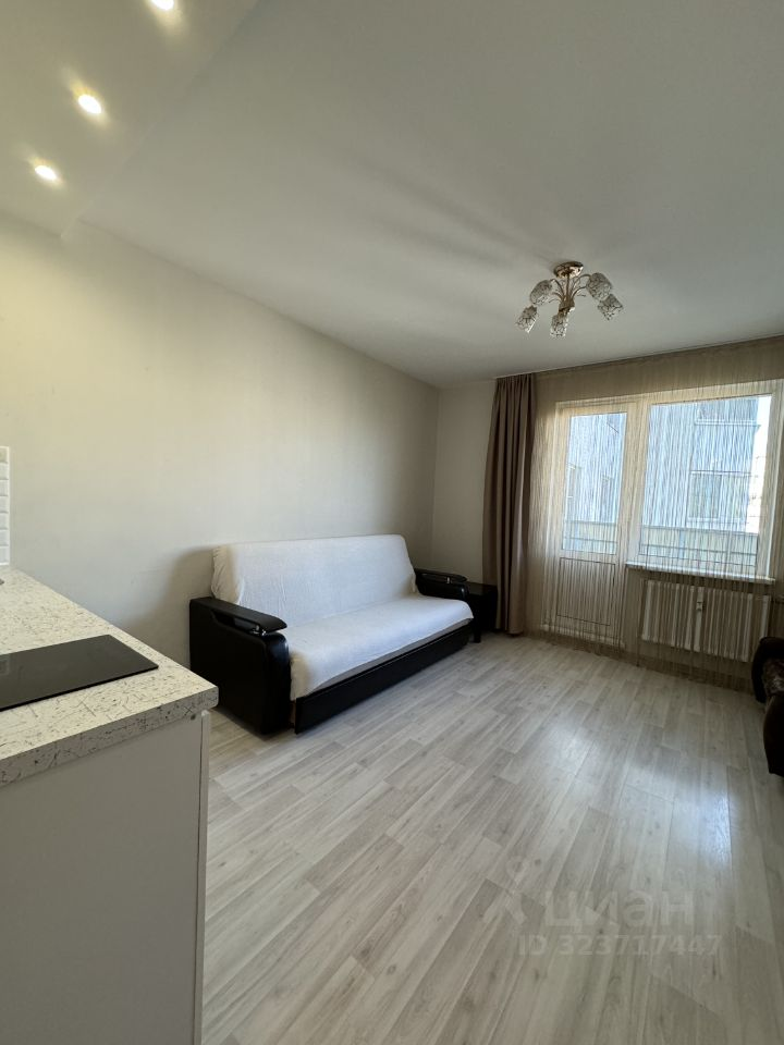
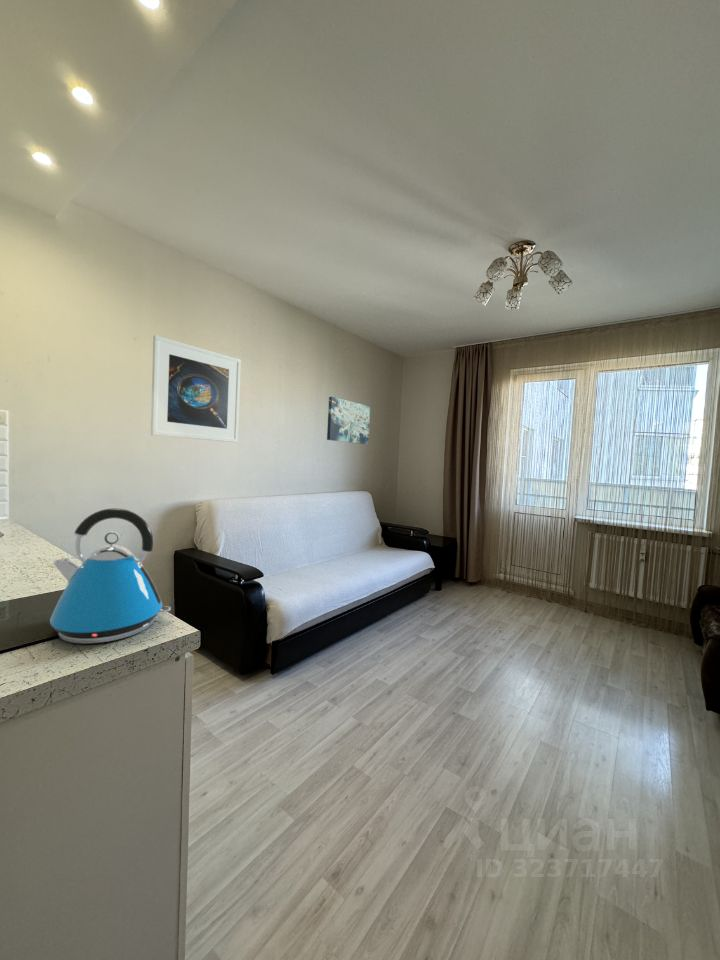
+ wall art [326,396,371,445]
+ kettle [49,507,172,645]
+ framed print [150,334,242,443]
